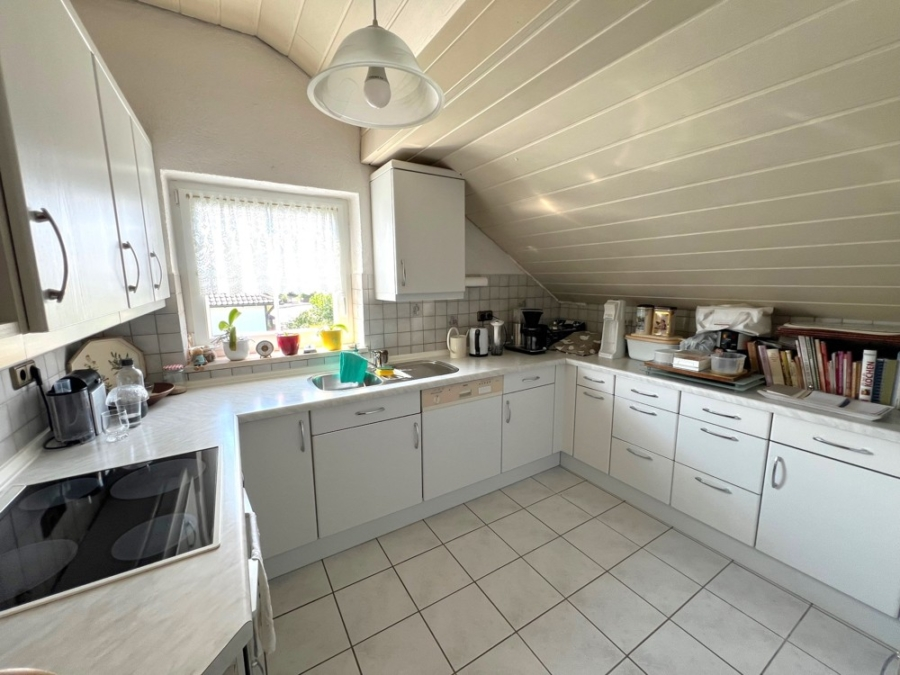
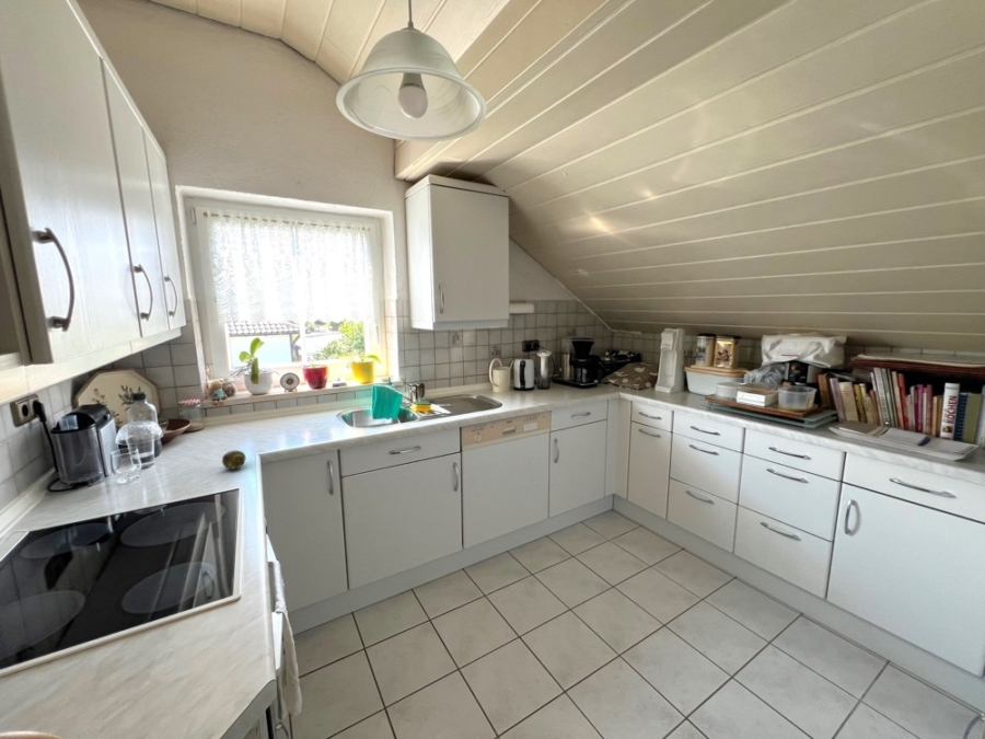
+ fruit [221,450,246,471]
